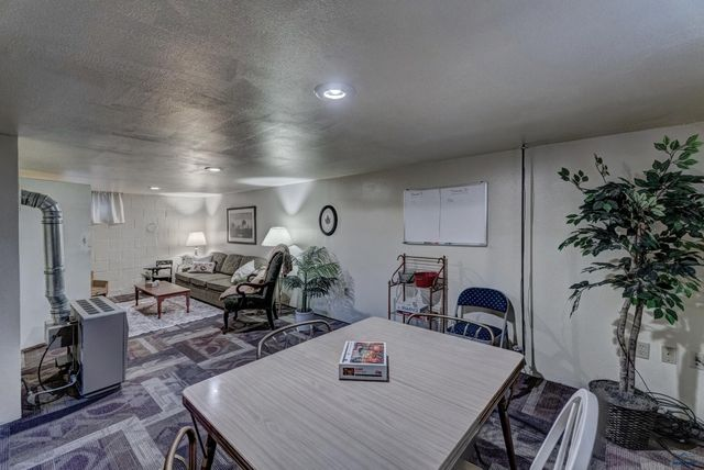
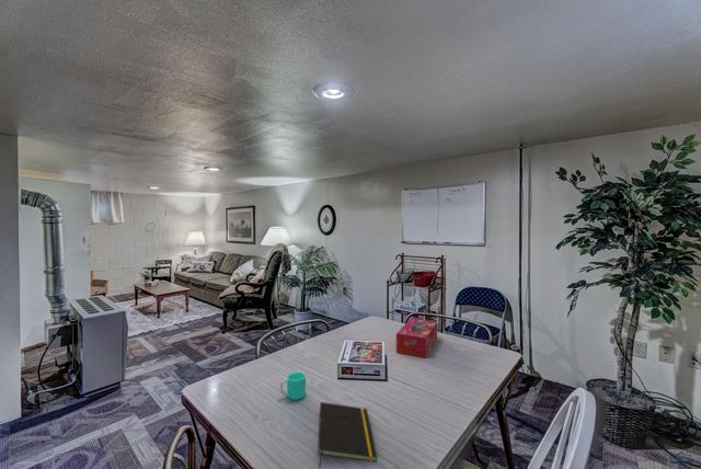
+ tissue box [395,318,438,358]
+ notepad [317,401,378,469]
+ cup [278,371,307,401]
